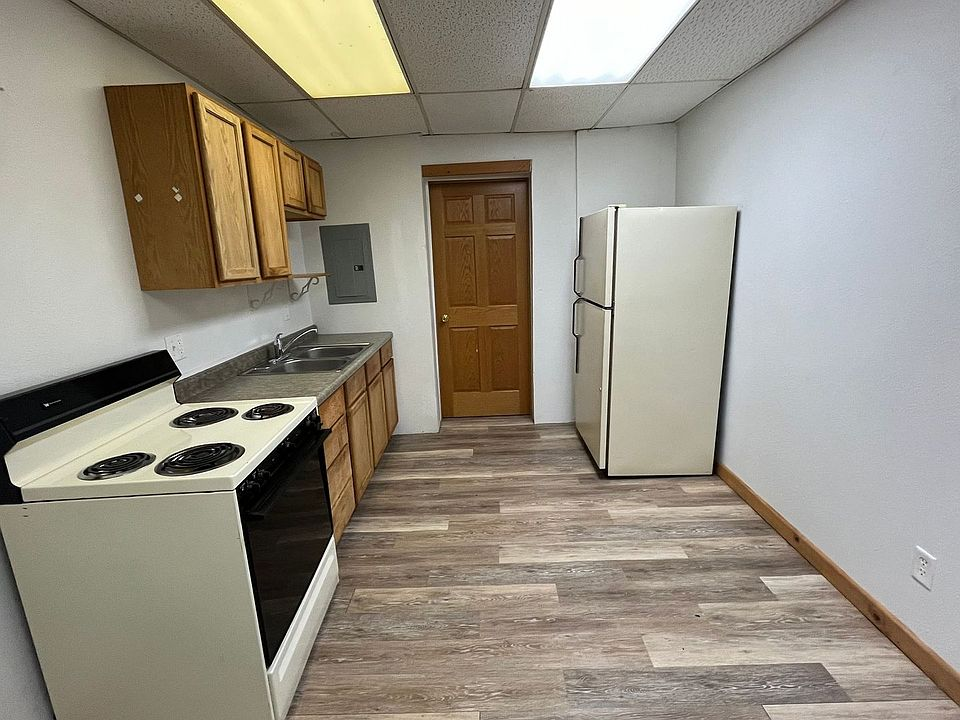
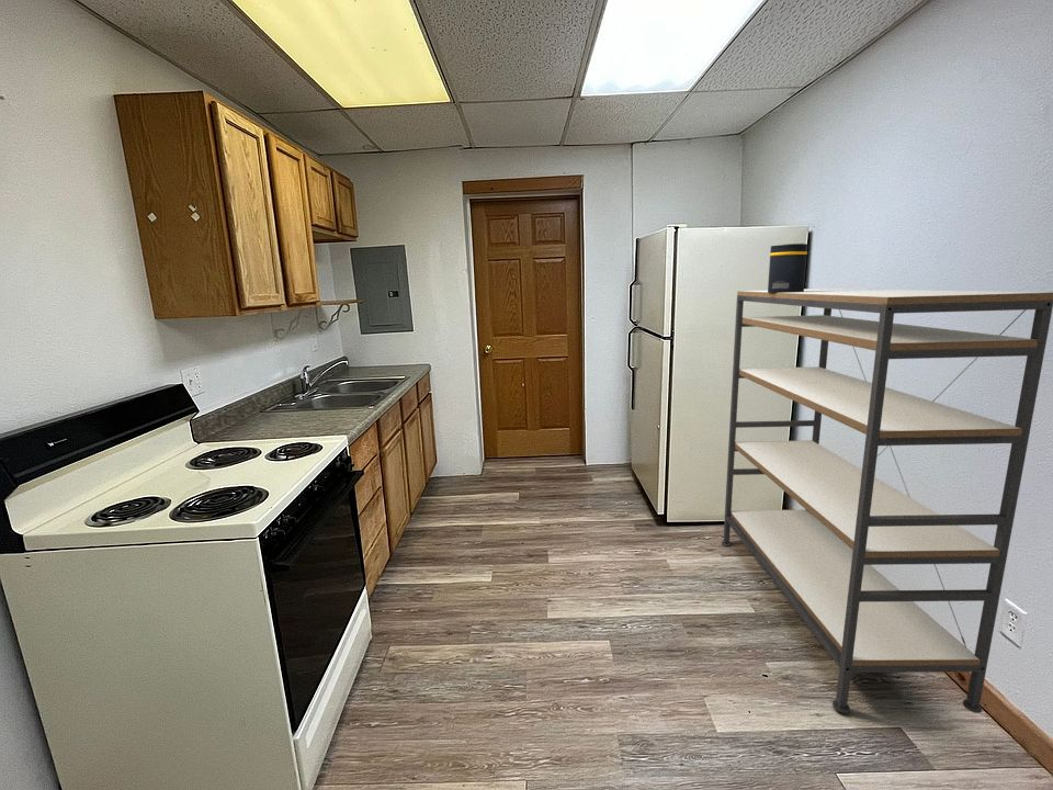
+ cylinder [767,242,808,293]
+ shelving unit [721,287,1053,714]
